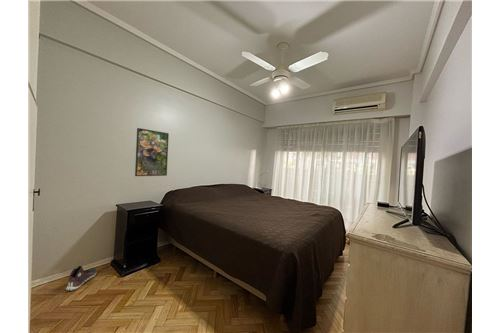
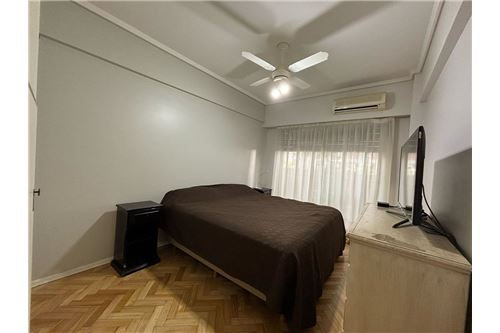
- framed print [134,127,170,177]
- sneaker [65,265,98,292]
